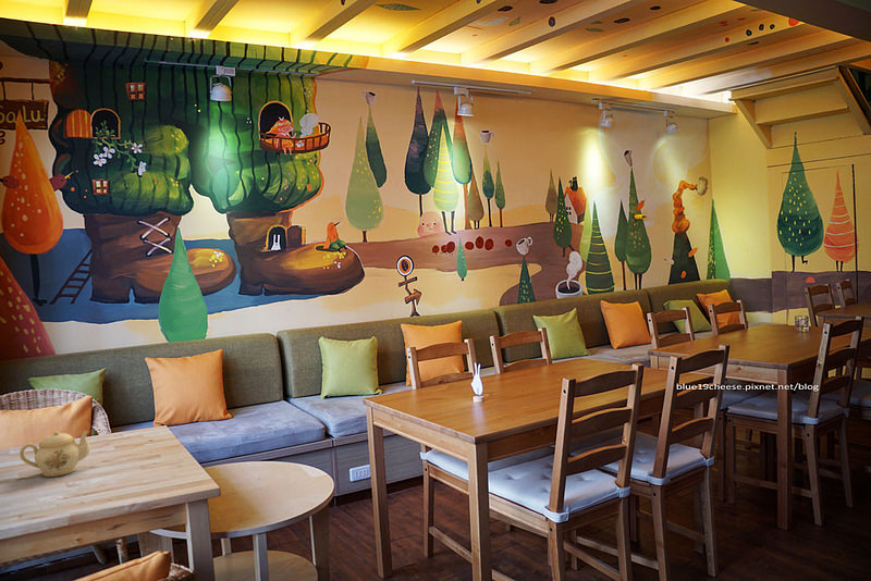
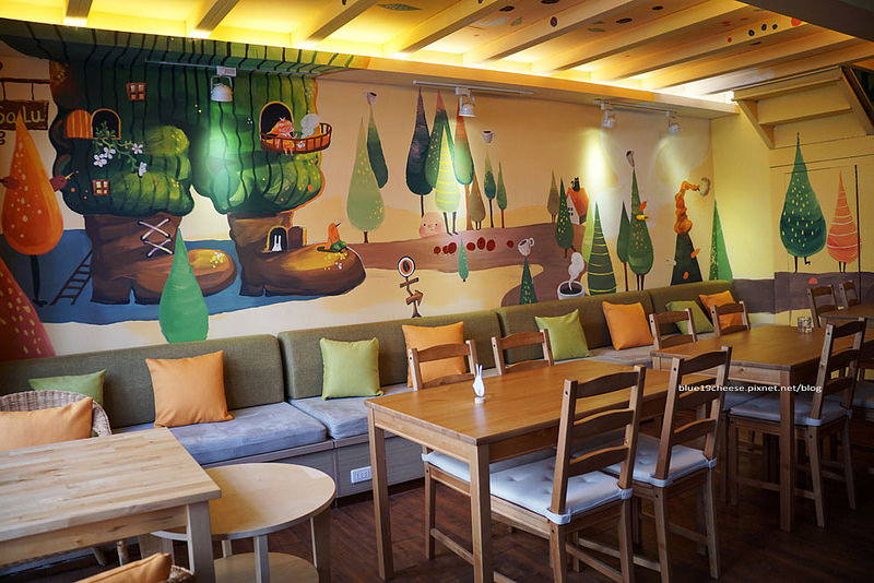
- teapot [19,430,91,478]
